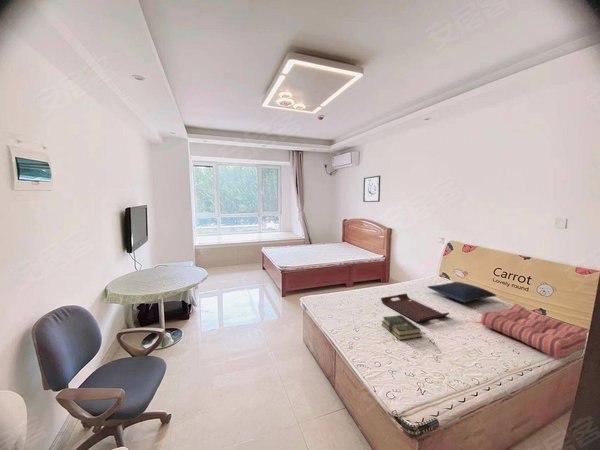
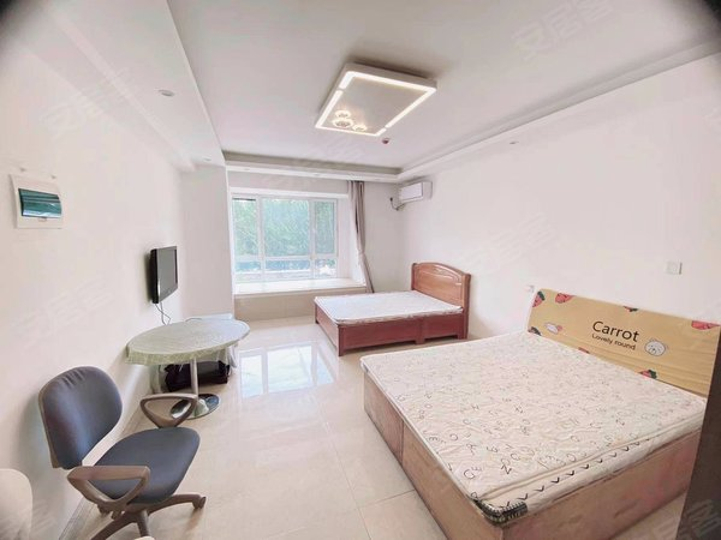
- serving tray [380,292,450,323]
- book [381,314,423,341]
- pillow [427,281,497,303]
- wall art [362,174,381,203]
- seat cushion [480,303,589,361]
